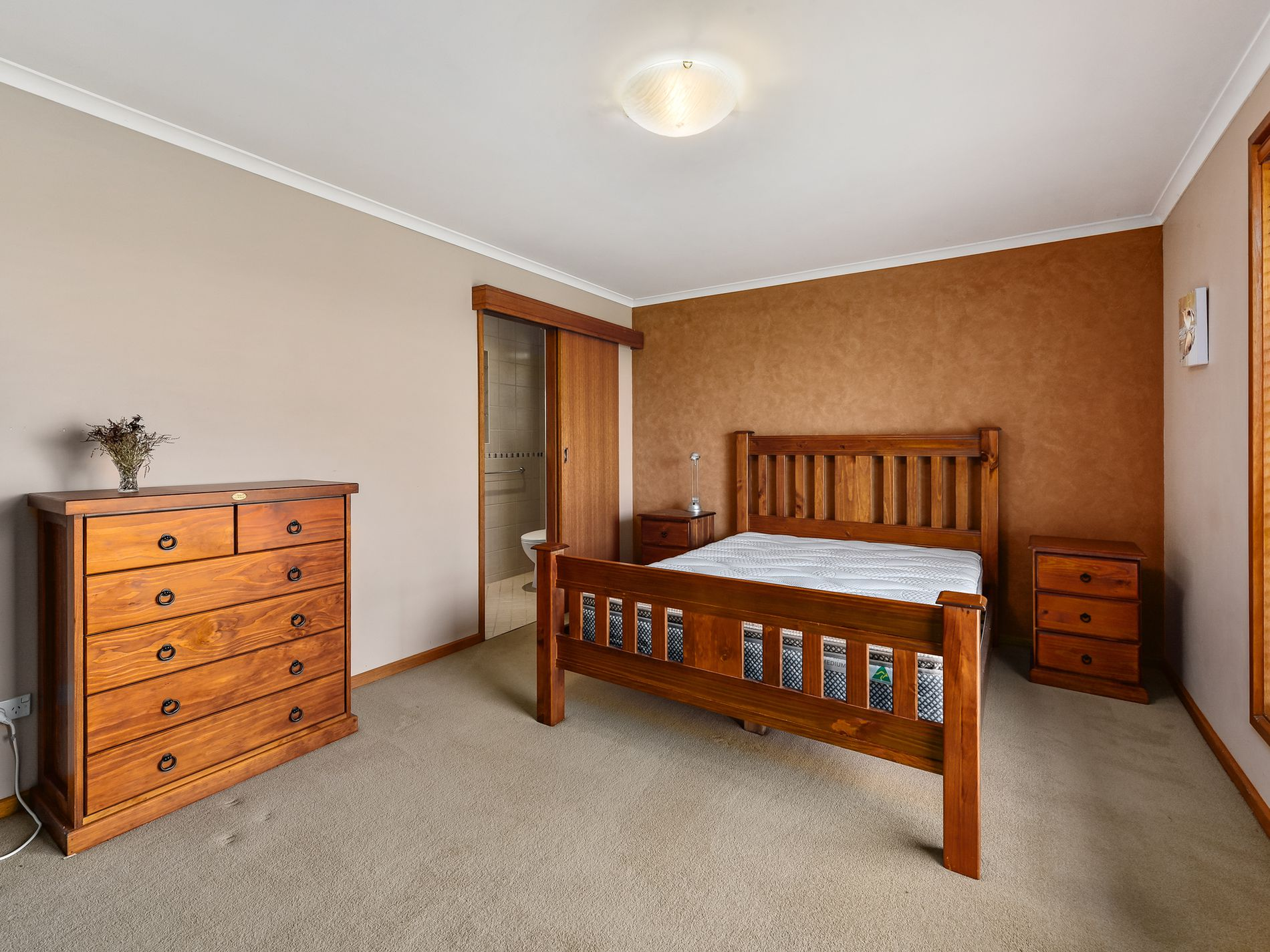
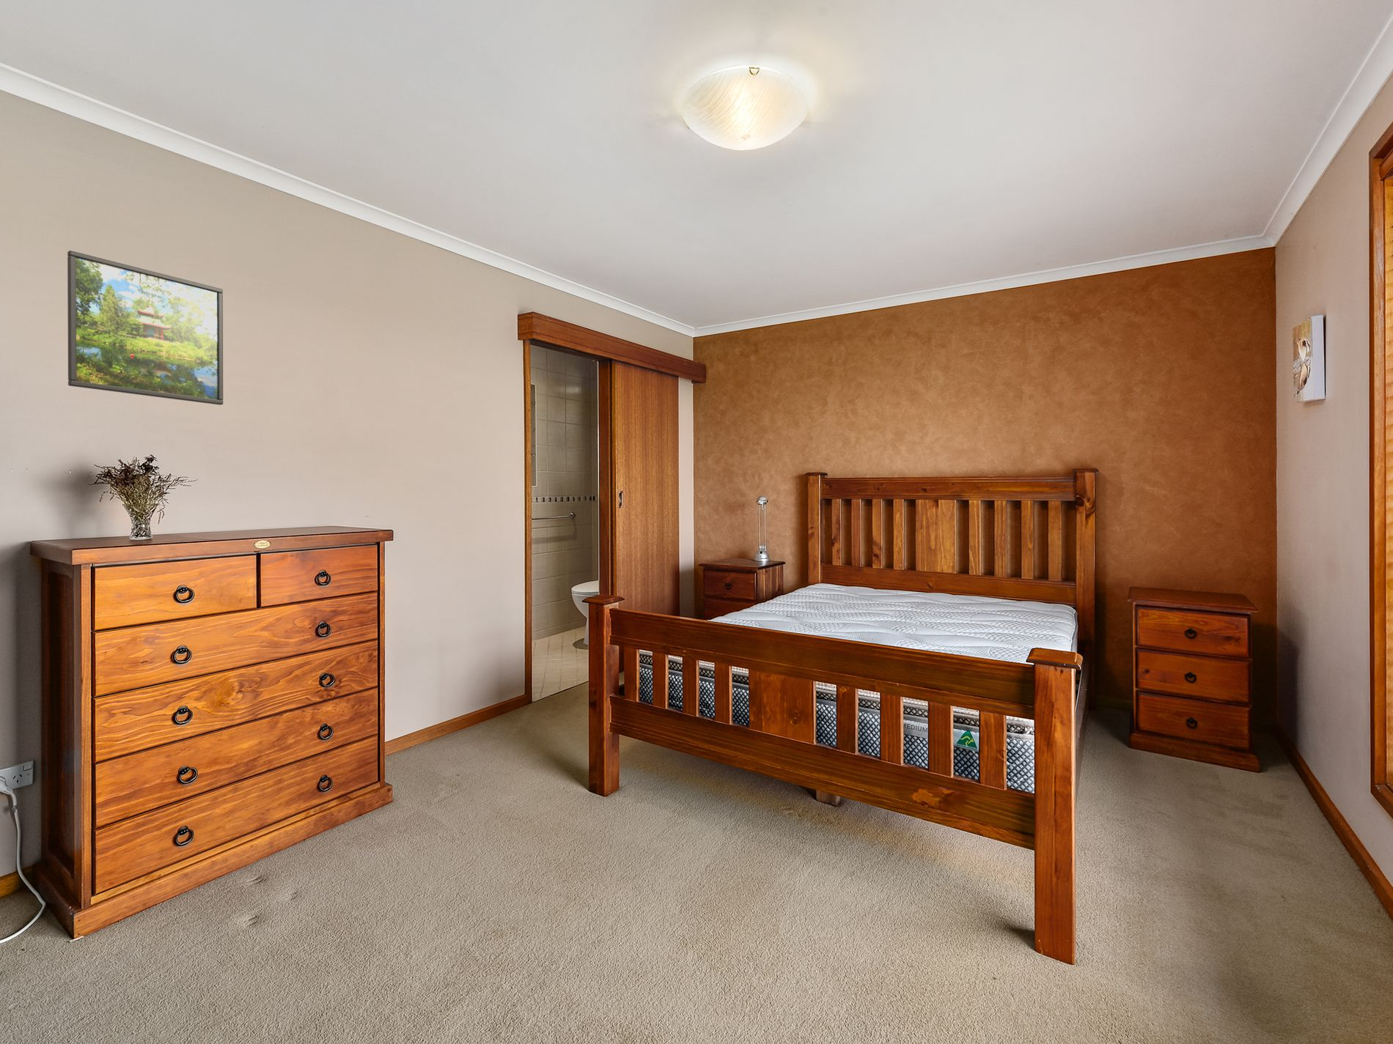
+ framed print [67,250,224,406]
